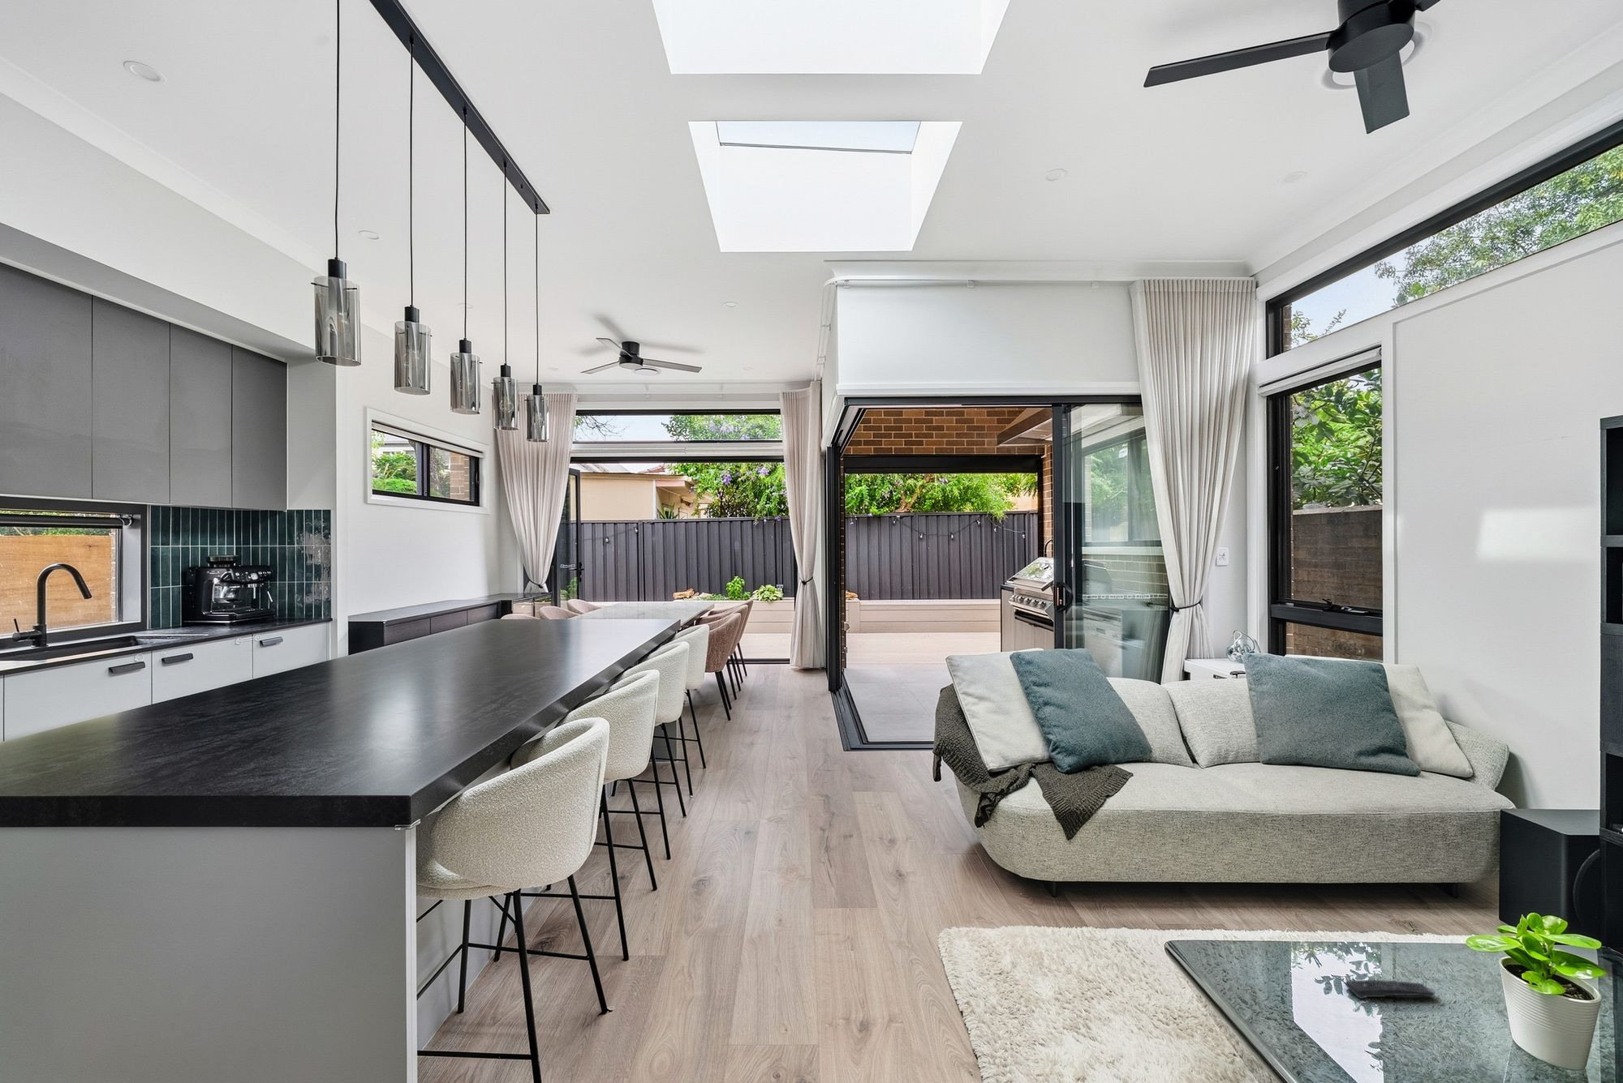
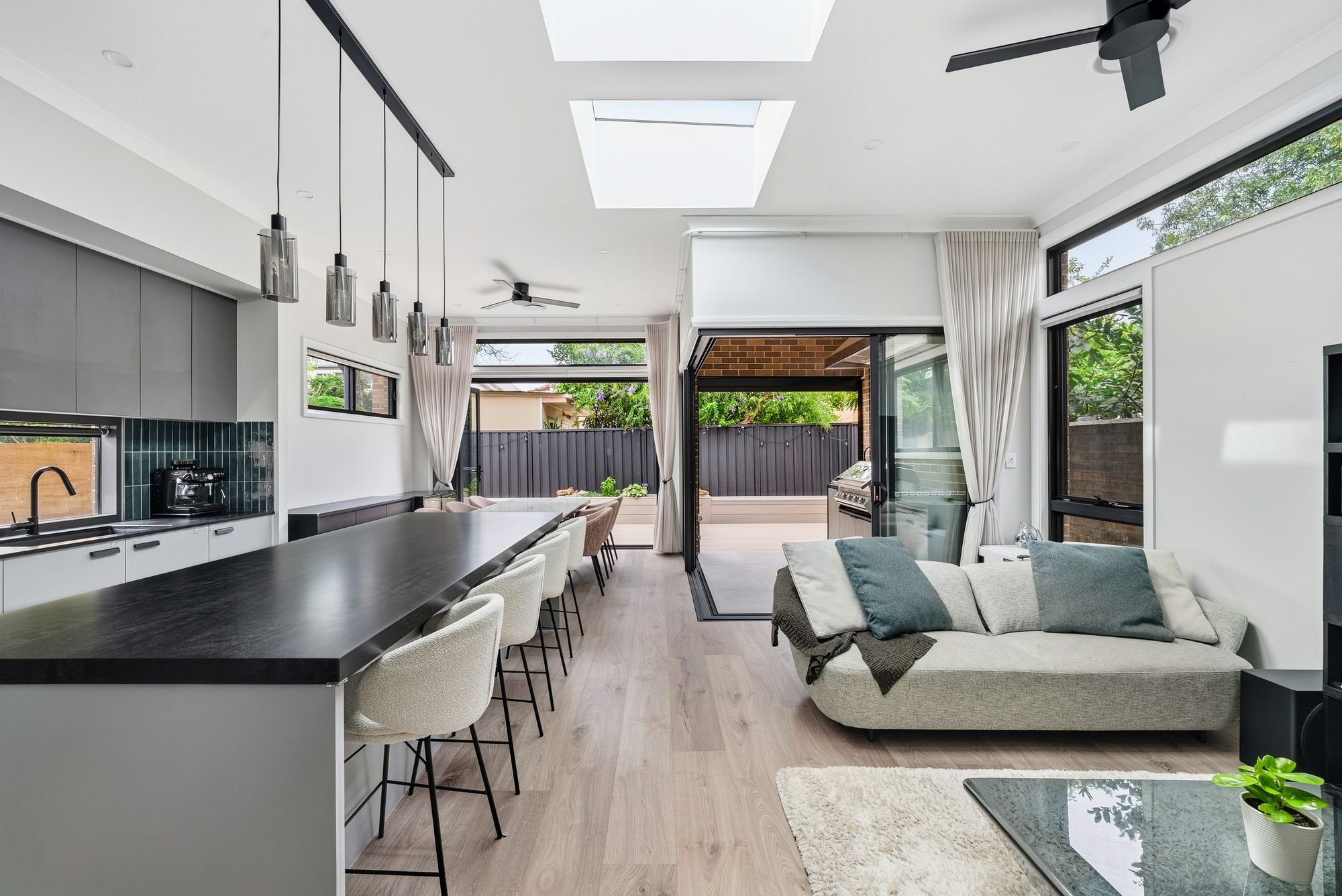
- remote control [1345,979,1437,1000]
